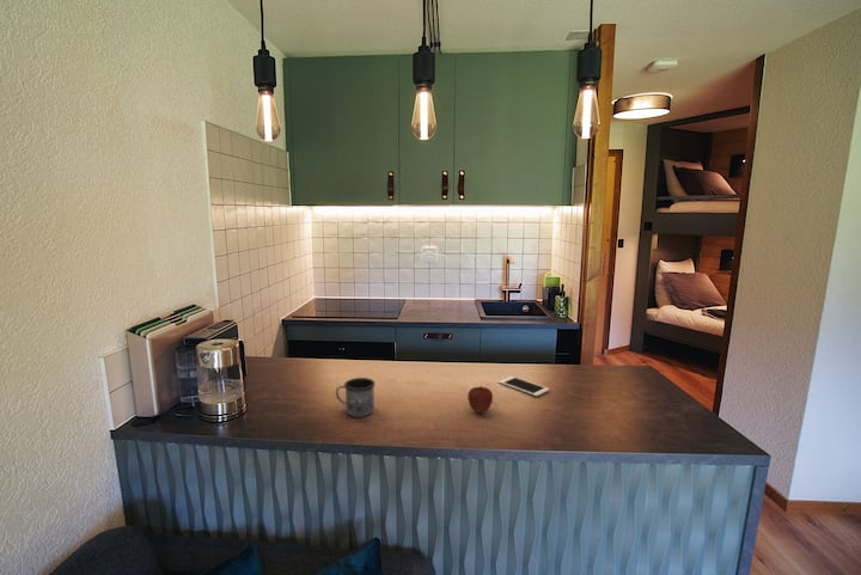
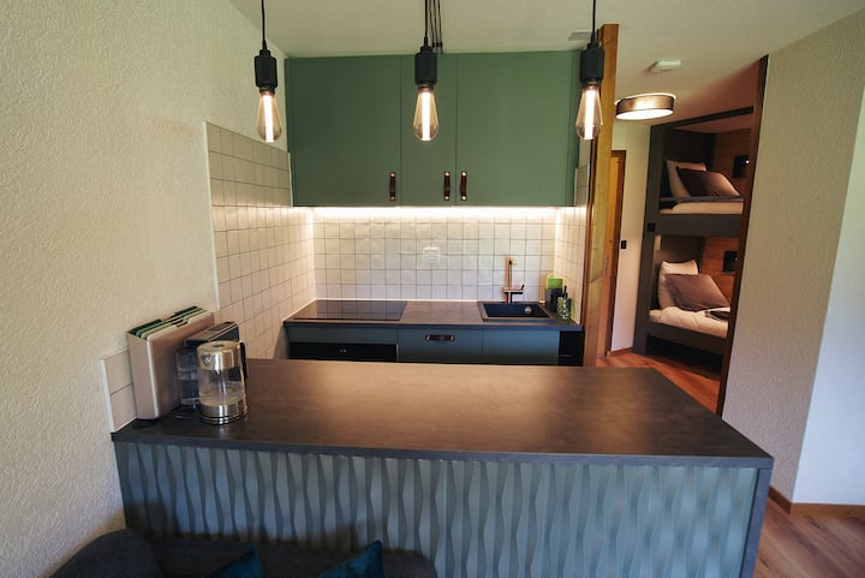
- fruit [466,385,494,414]
- mug [335,377,377,418]
- cell phone [497,375,550,398]
